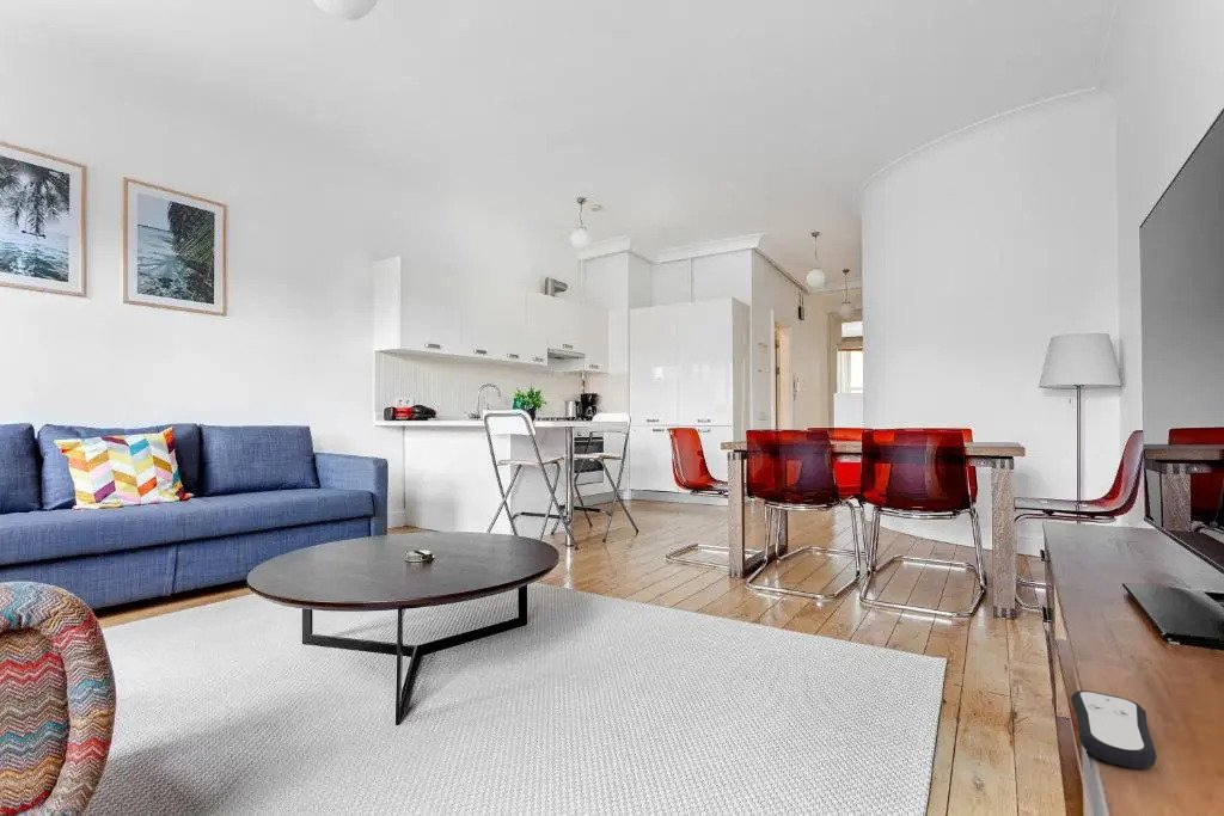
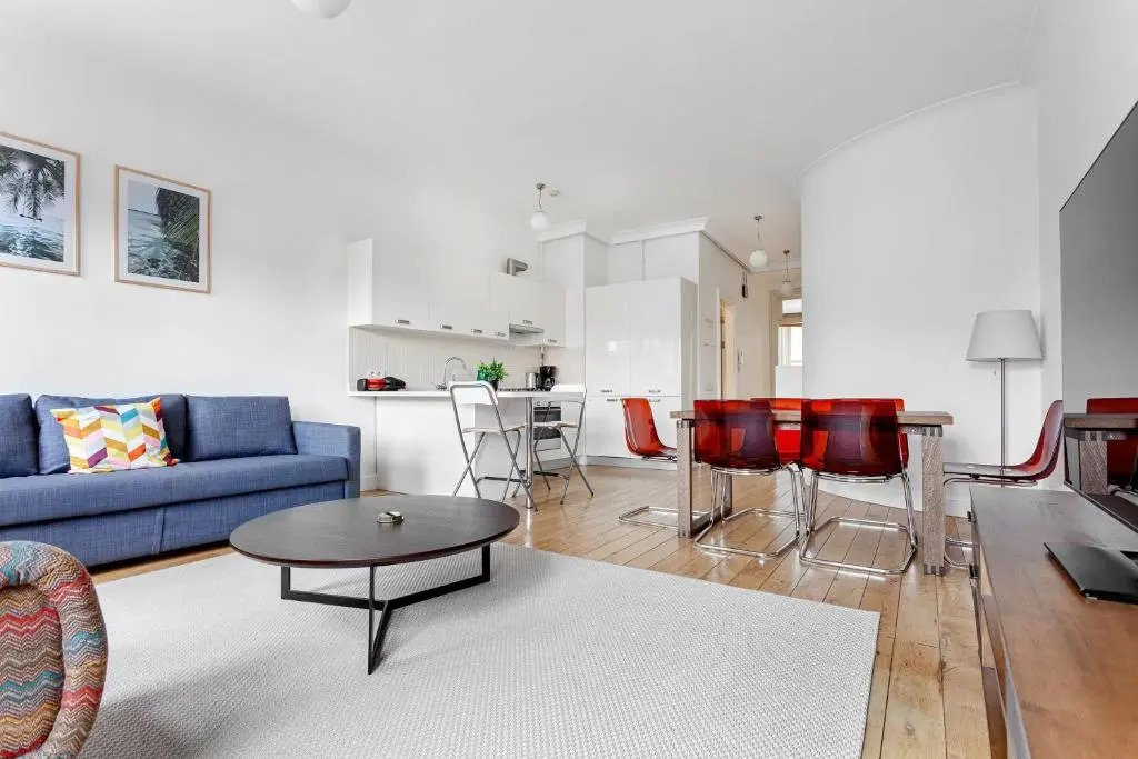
- remote control [1070,689,1157,771]
